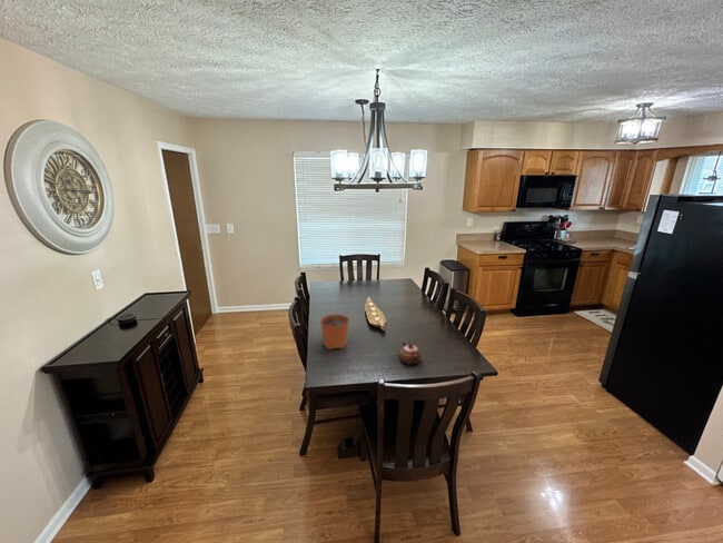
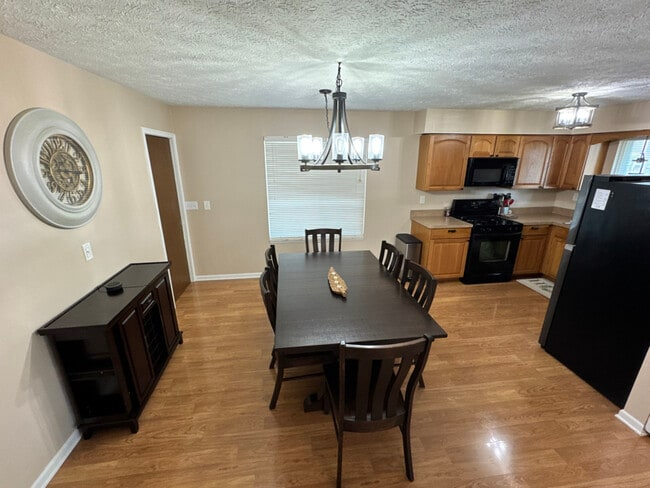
- teapot [398,339,423,366]
- plant pot [319,305,350,351]
